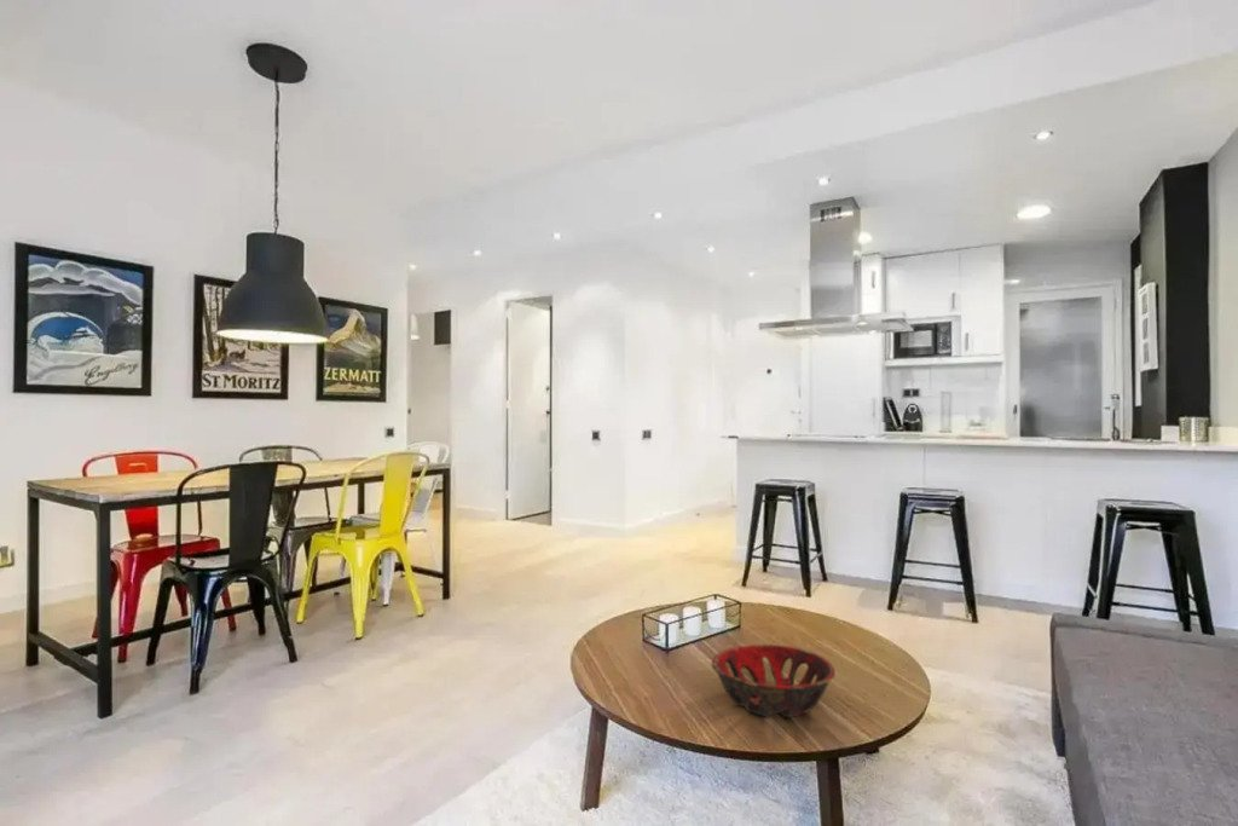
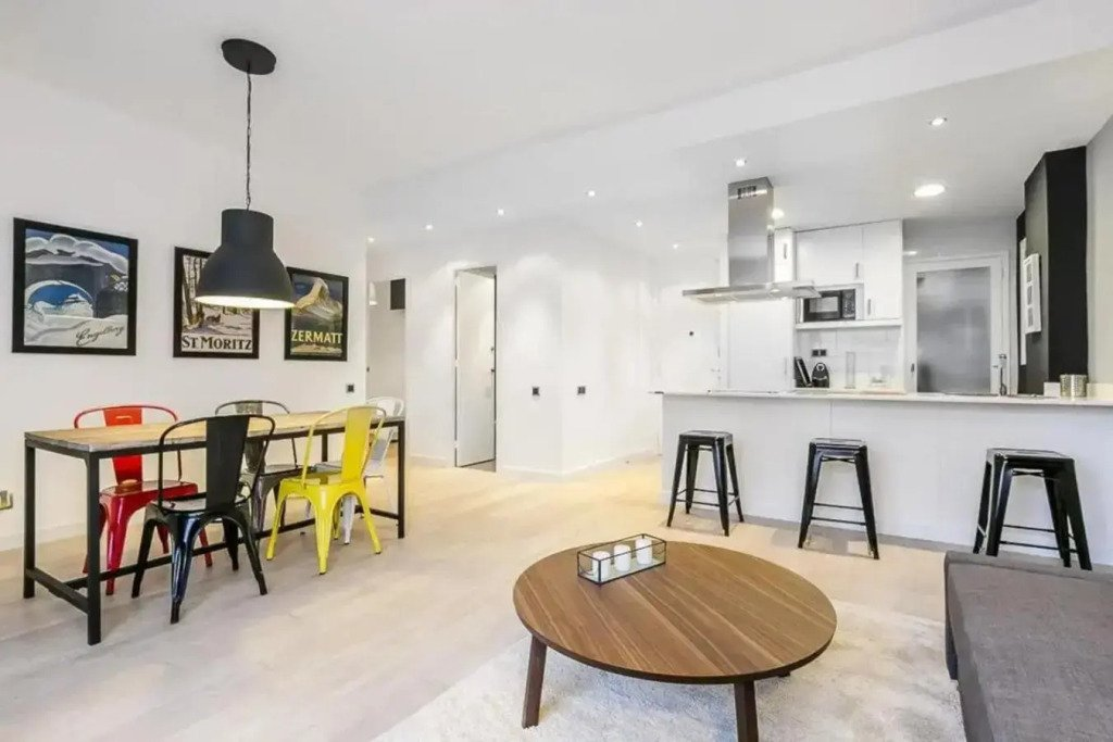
- decorative bowl [711,643,837,718]
